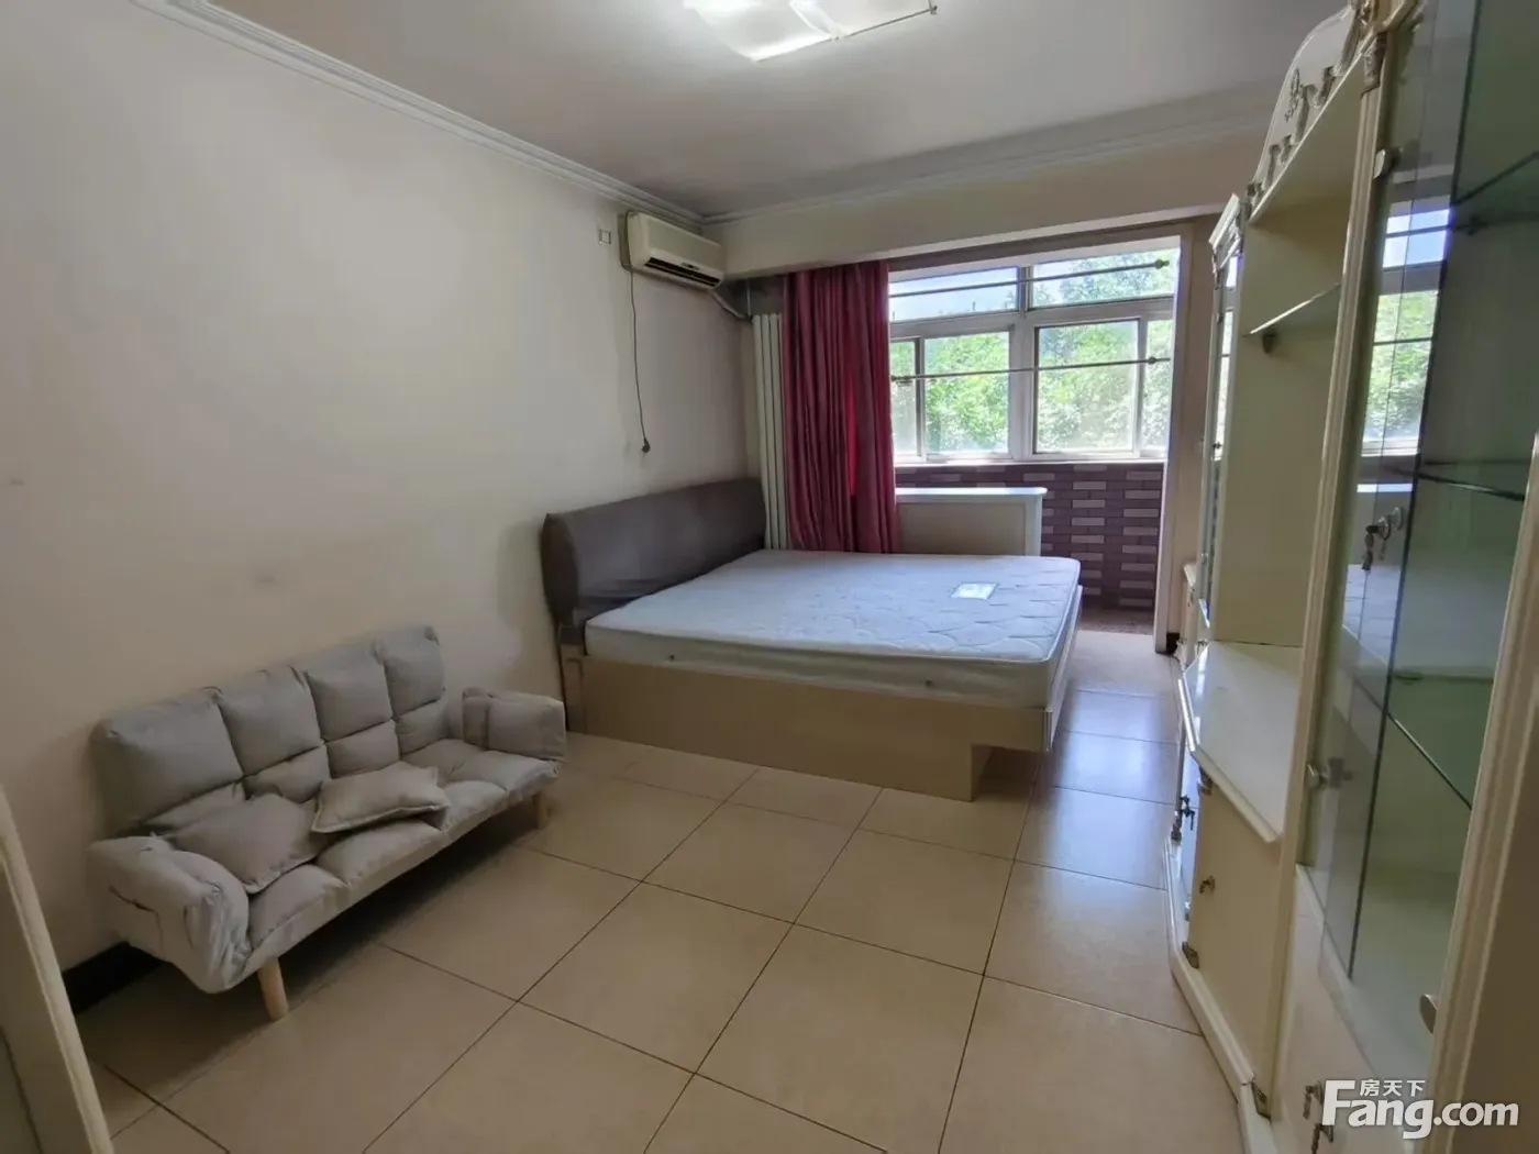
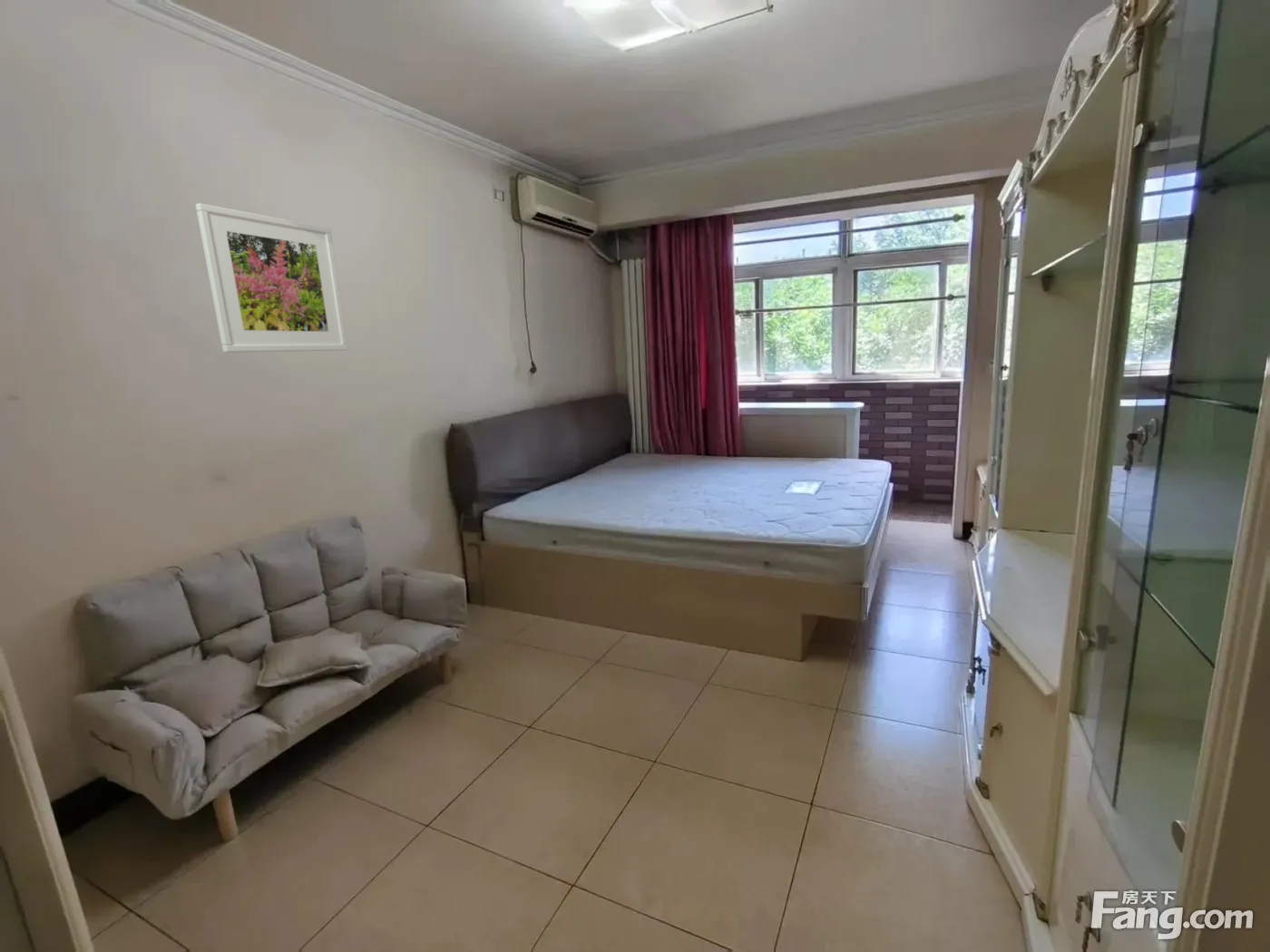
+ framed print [195,202,349,354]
